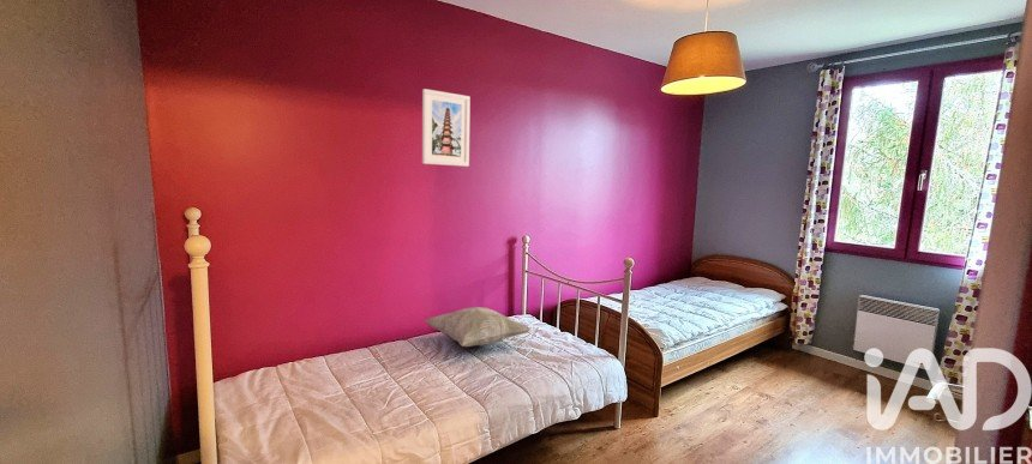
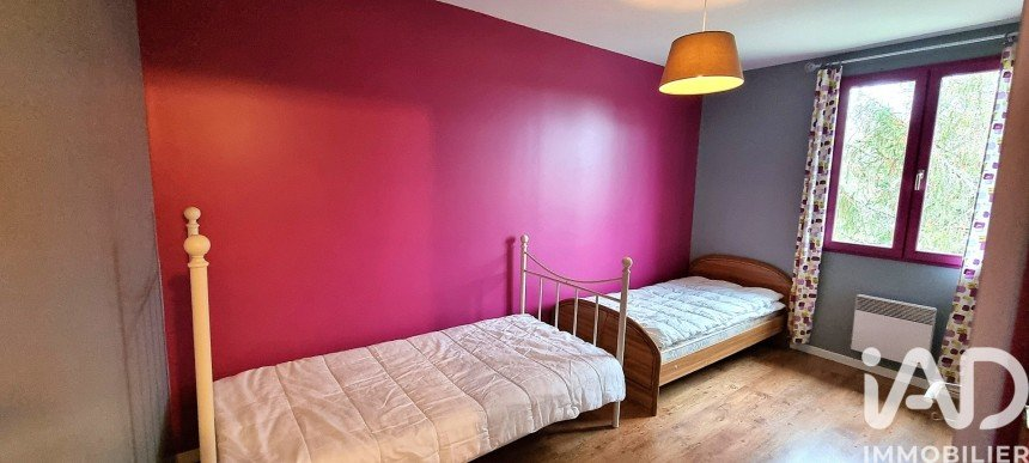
- decorative pillow [425,306,532,348]
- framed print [421,88,472,168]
